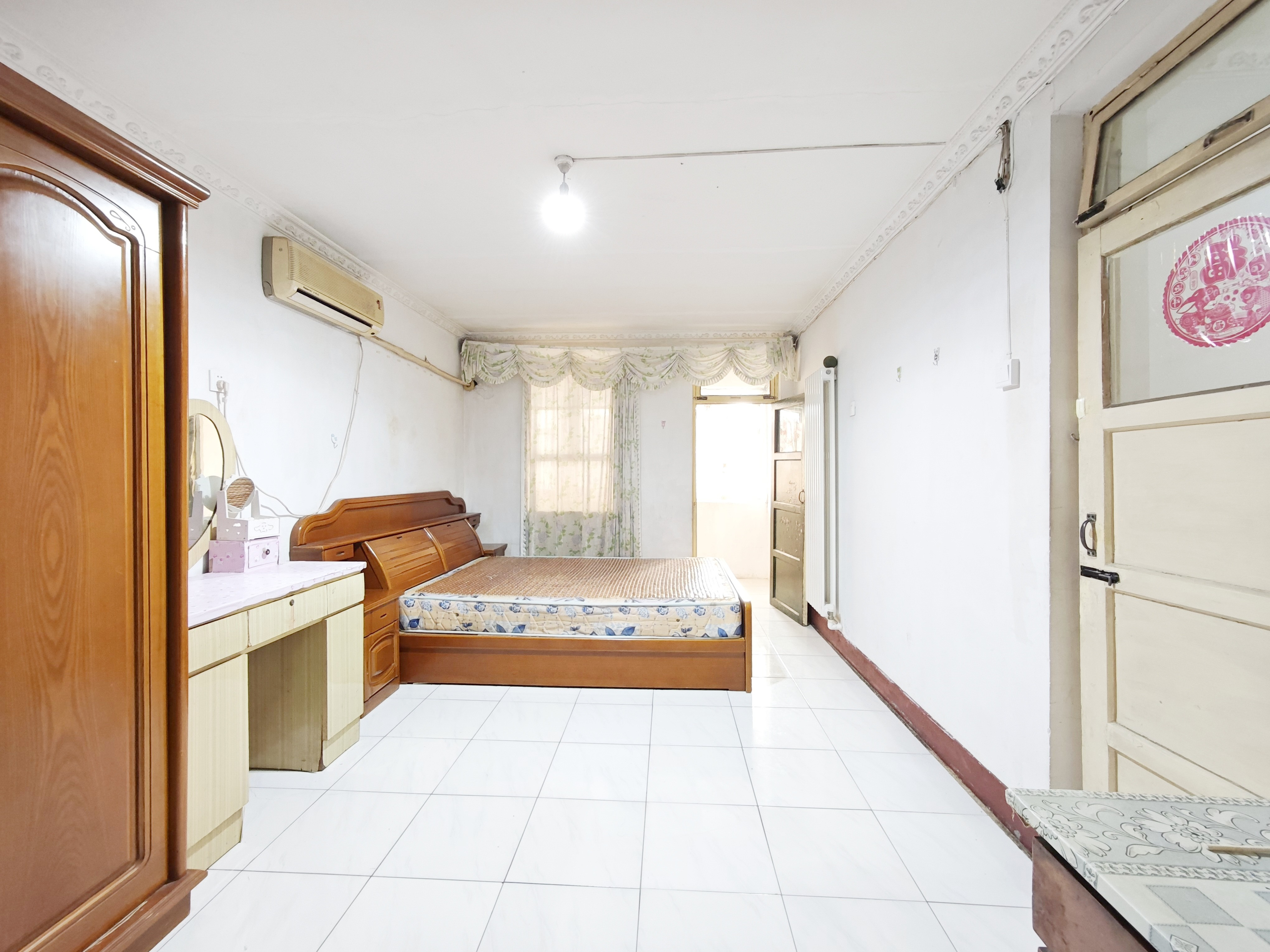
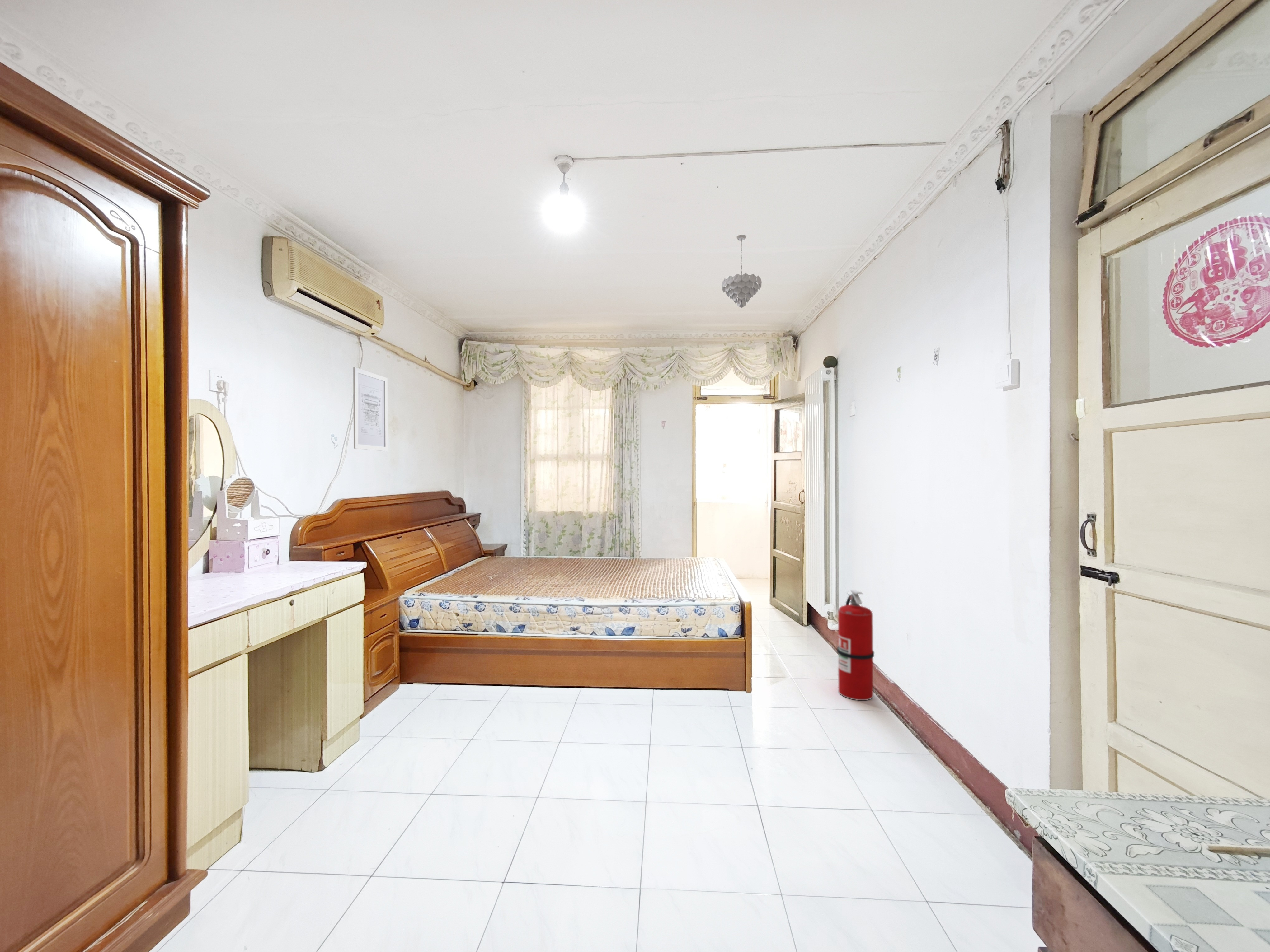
+ pendant light [721,234,762,308]
+ wall art [353,367,388,451]
+ fire extinguisher [837,590,874,701]
